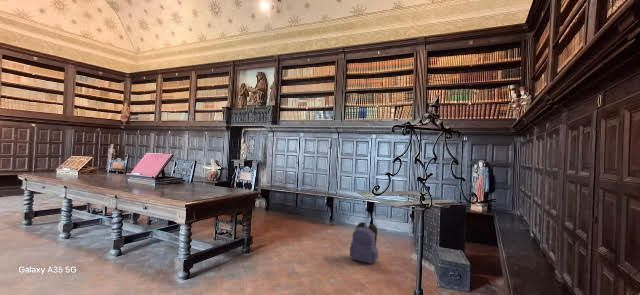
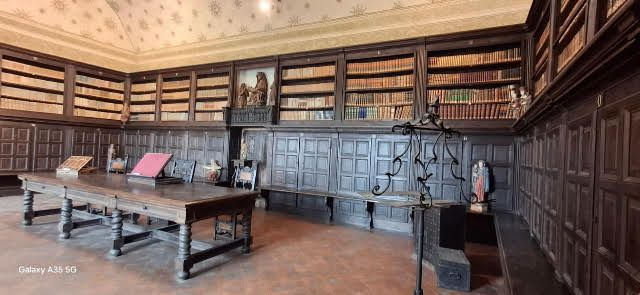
- backpack [349,221,380,265]
